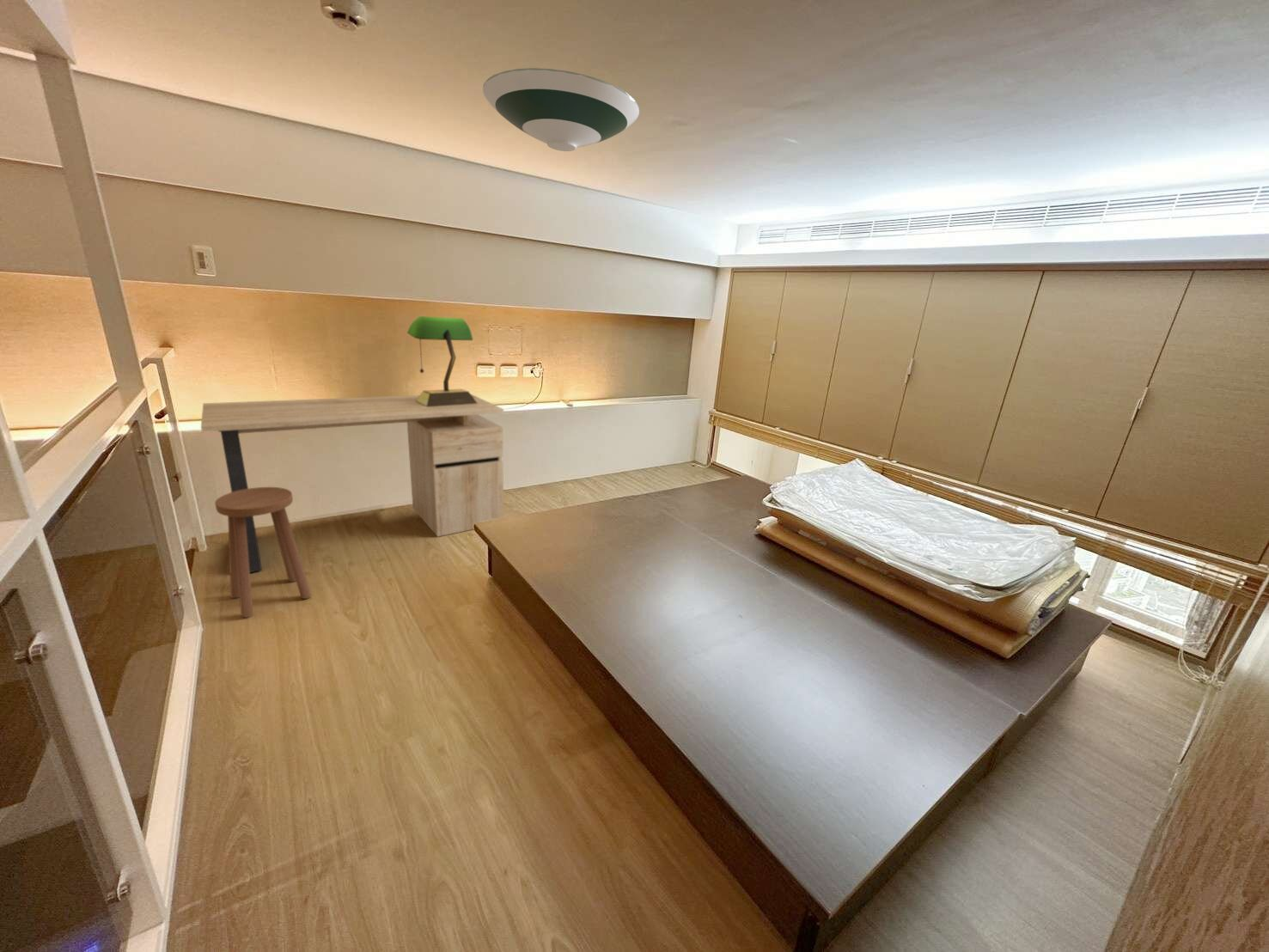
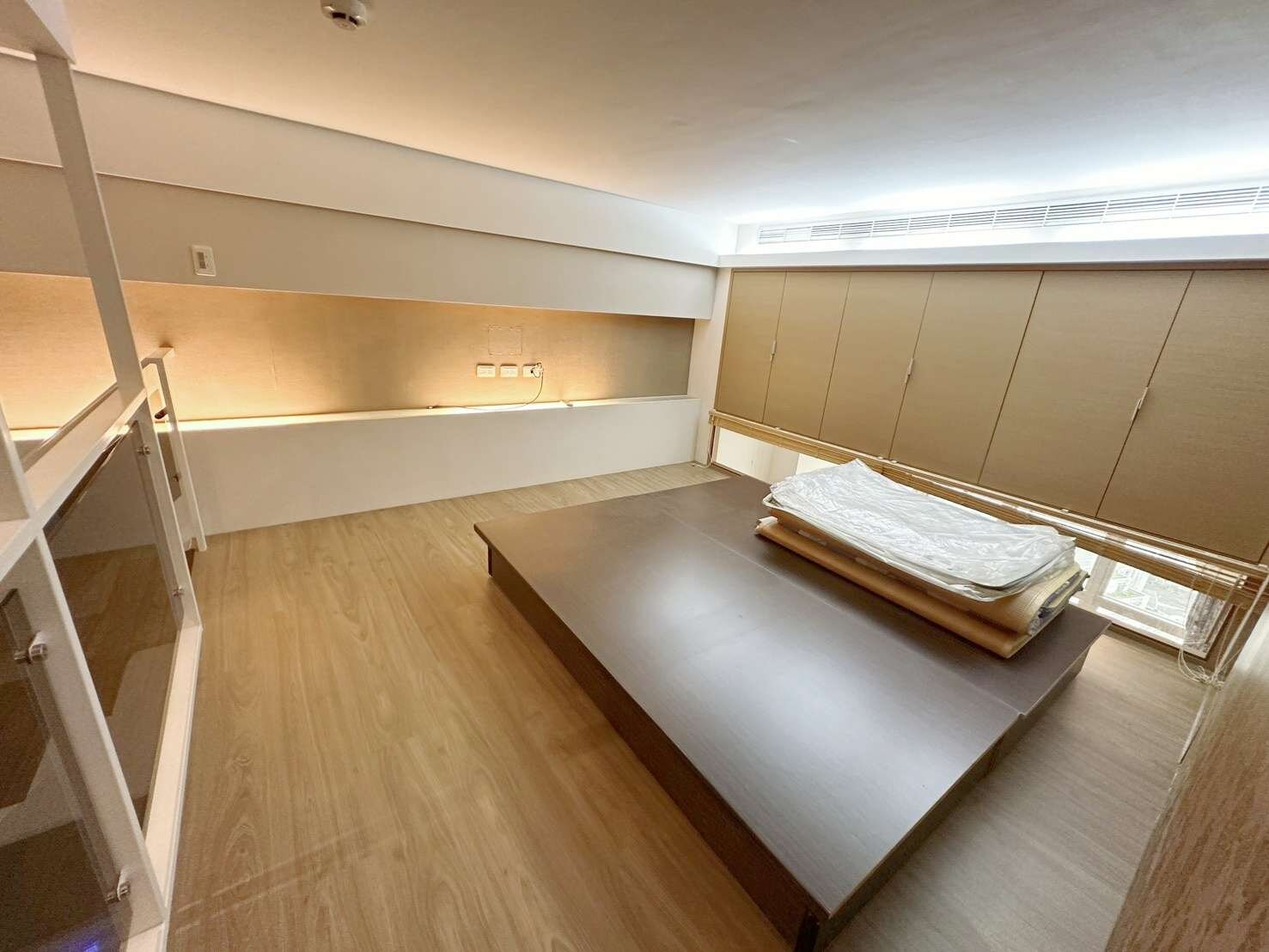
- table lamp [406,315,478,406]
- desk [200,394,504,573]
- stool [214,486,312,619]
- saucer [482,67,640,152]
